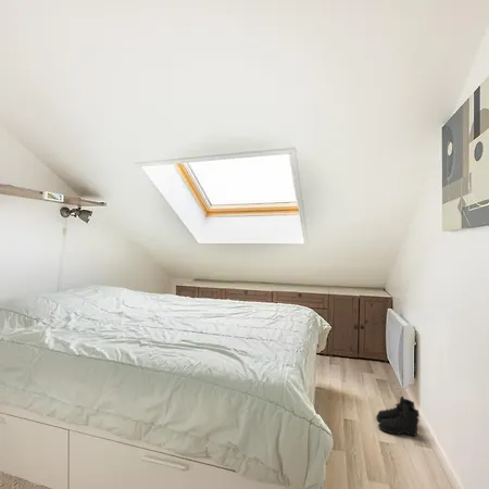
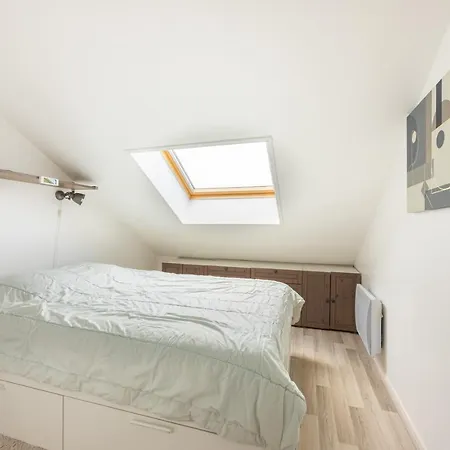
- boots [375,396,422,437]
